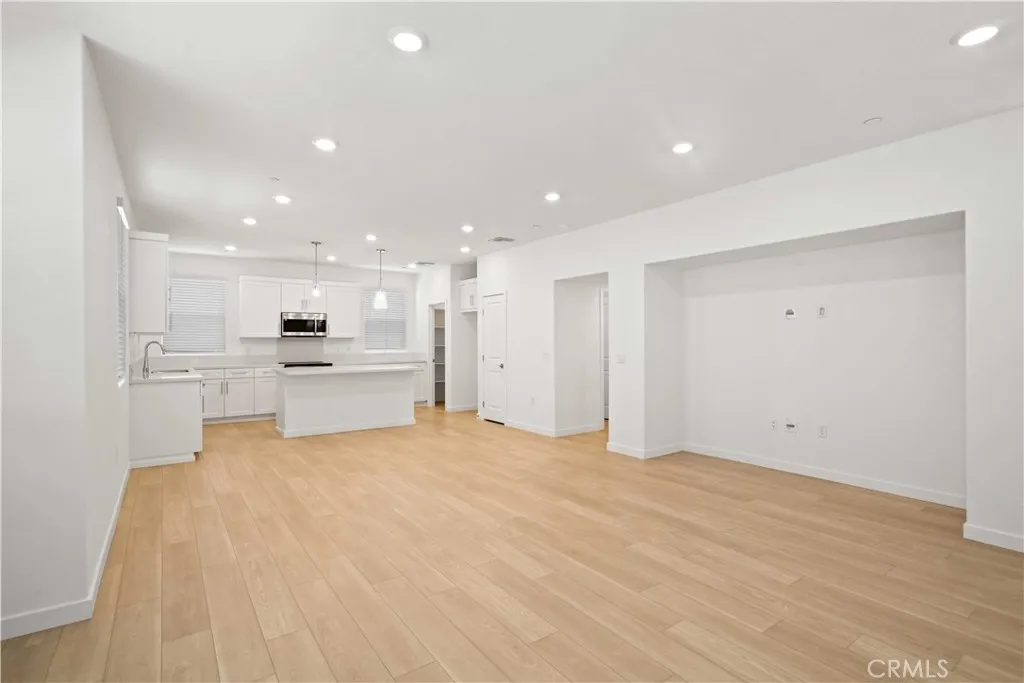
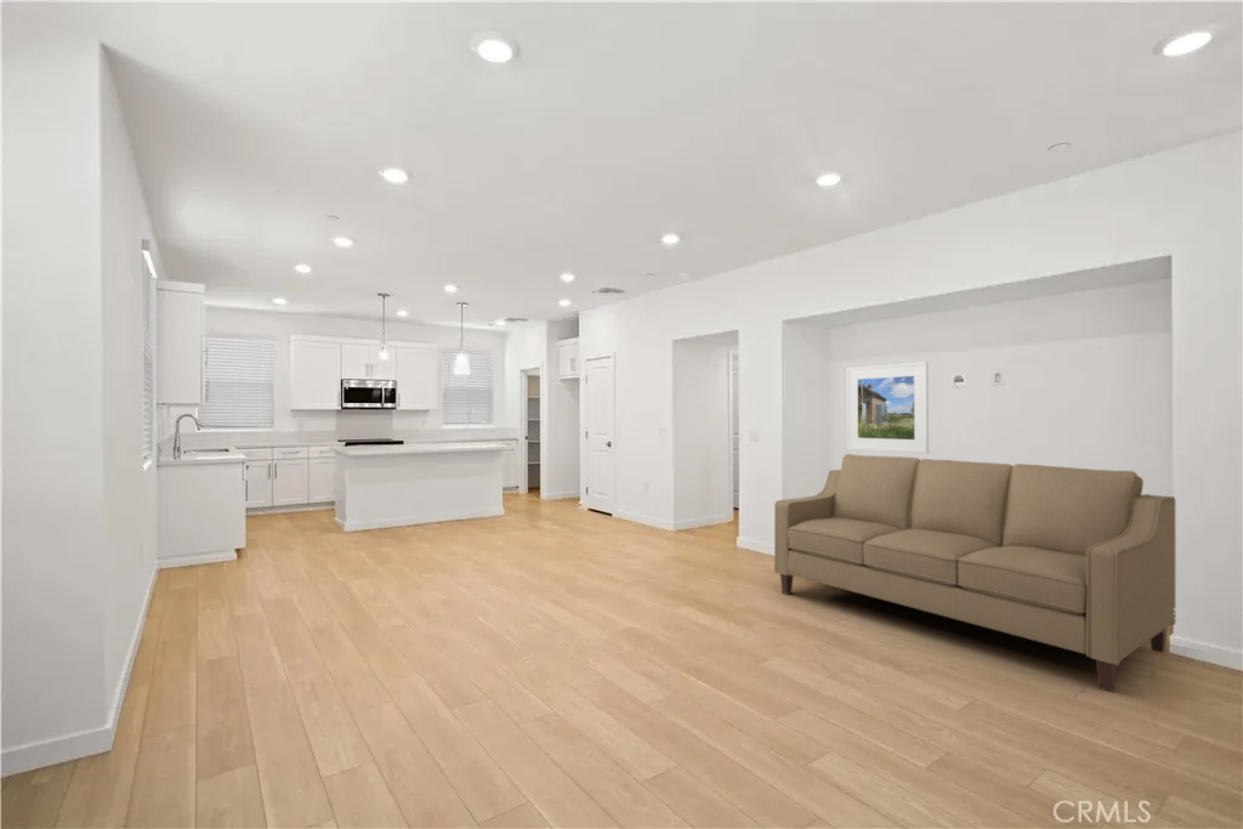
+ sofa [773,453,1176,693]
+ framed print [846,360,930,455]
